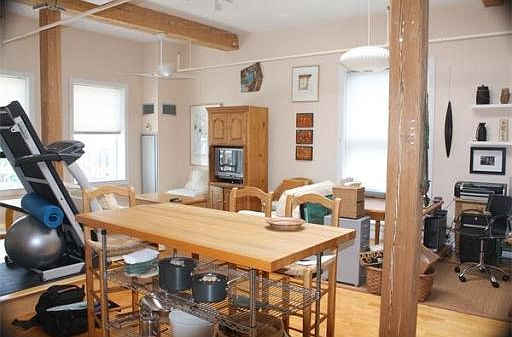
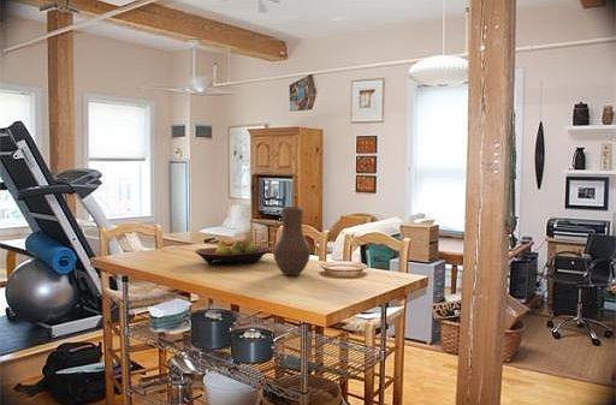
+ vase [272,206,312,276]
+ fruit bowl [194,239,273,266]
